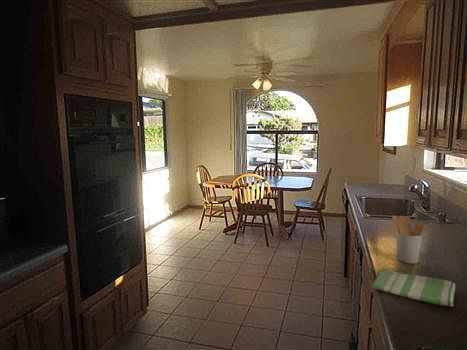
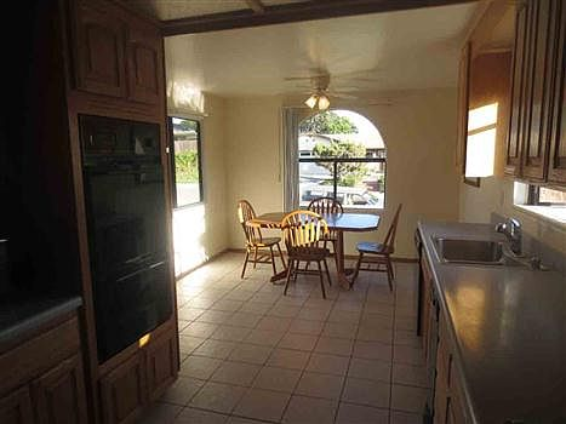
- utensil holder [391,215,426,264]
- dish towel [371,267,456,307]
